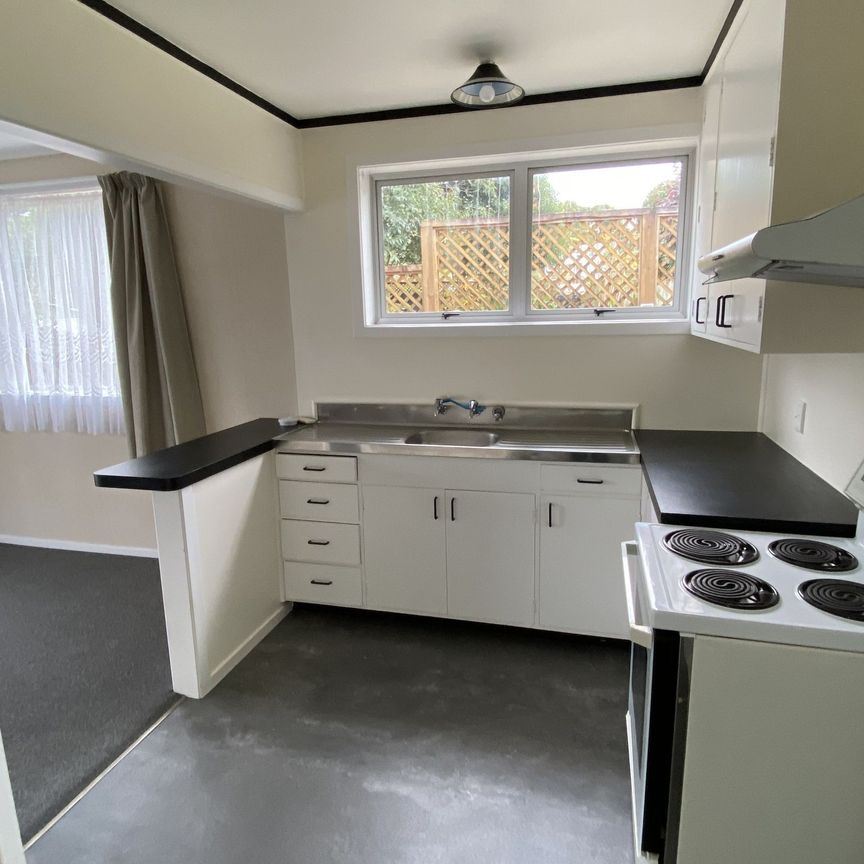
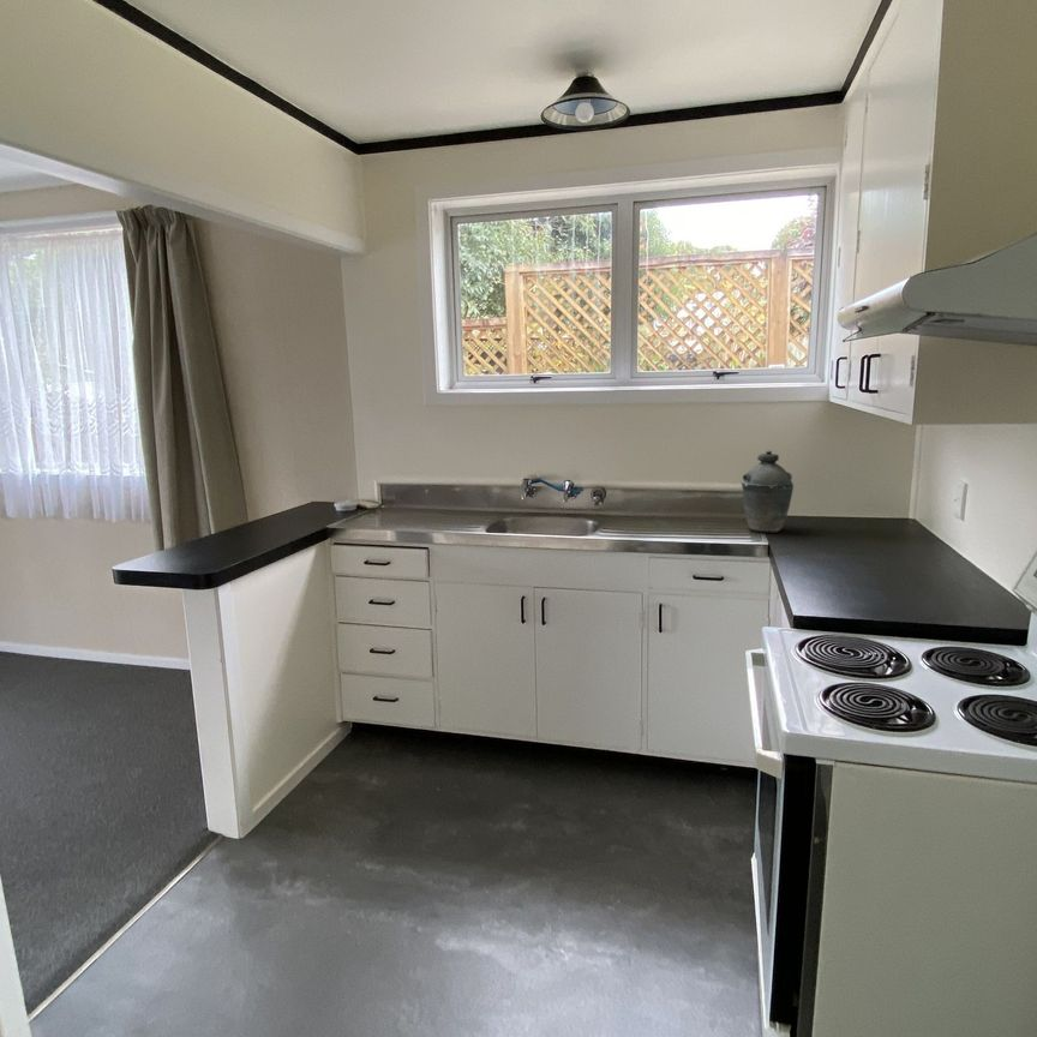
+ kettle [741,449,795,534]
